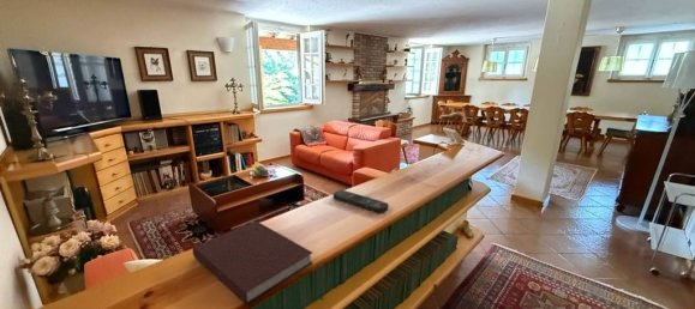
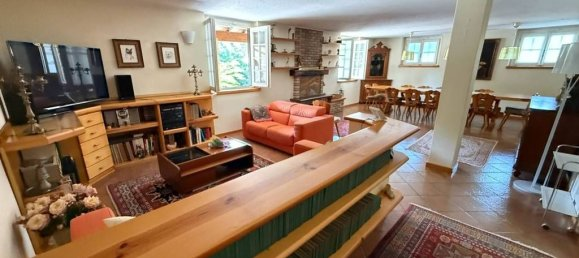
- remote control [332,189,389,214]
- notebook [192,220,313,305]
